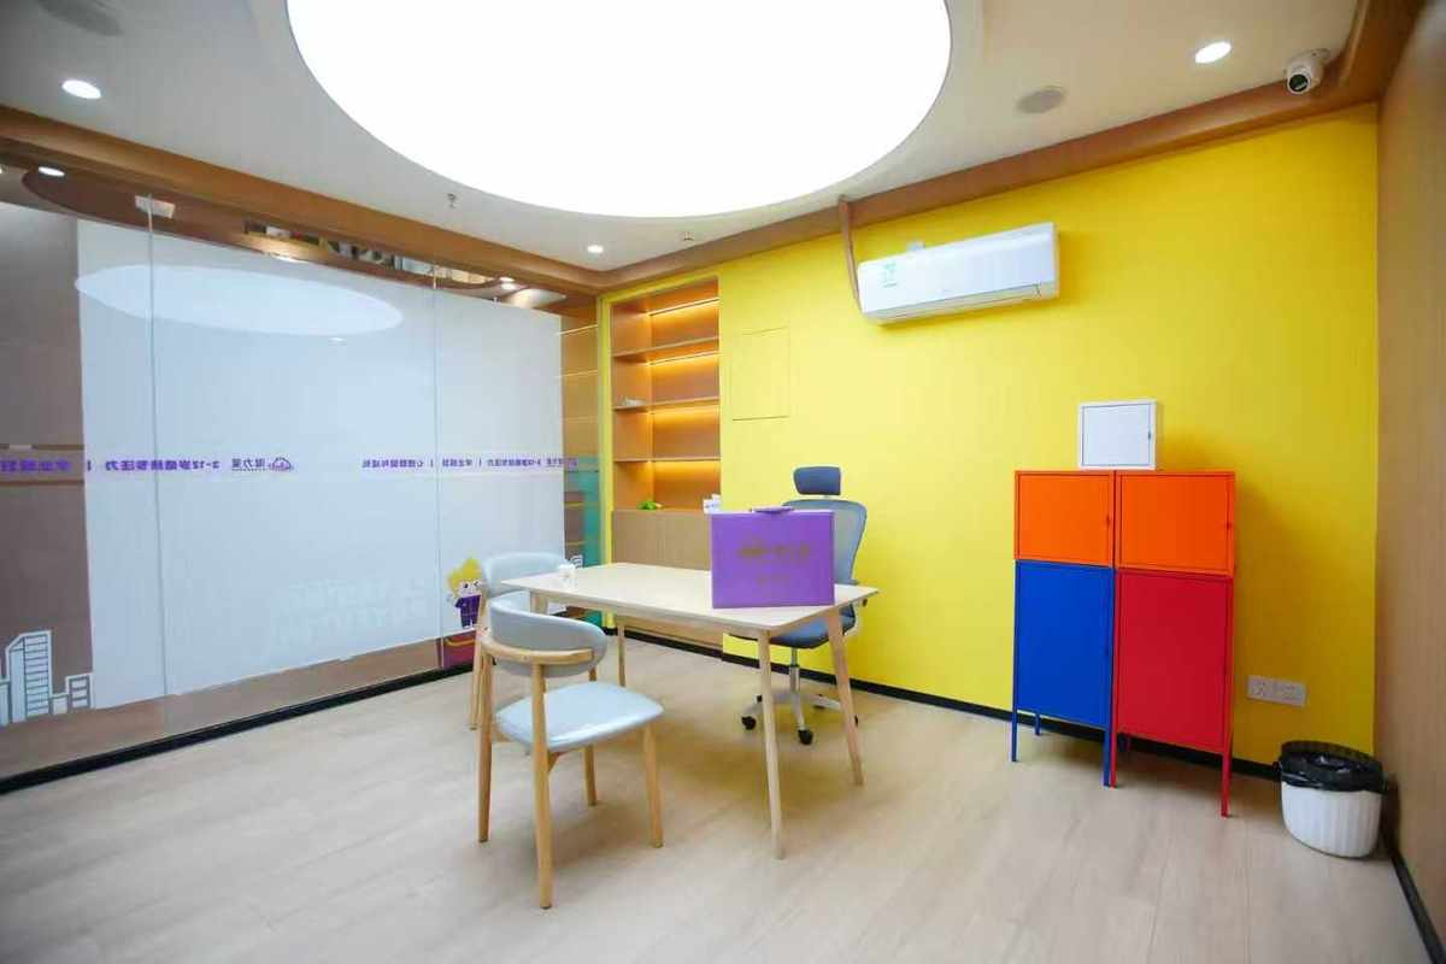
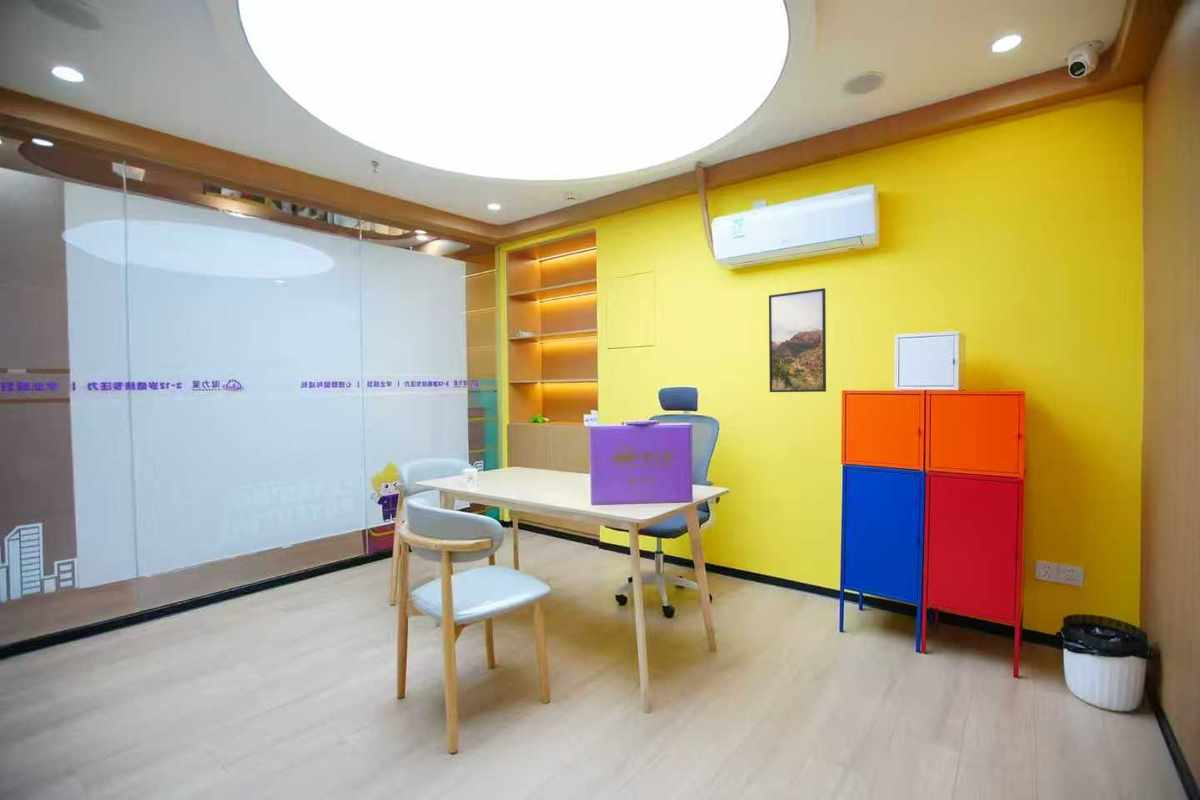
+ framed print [768,287,827,393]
